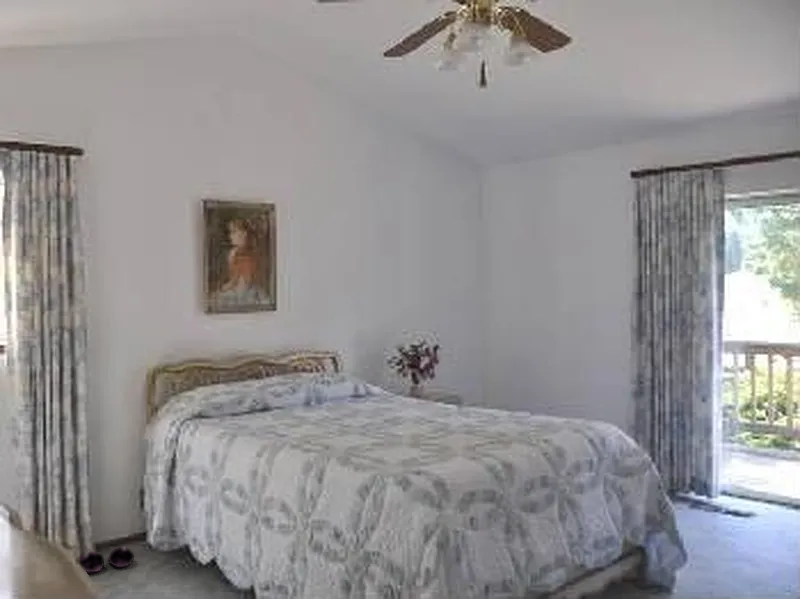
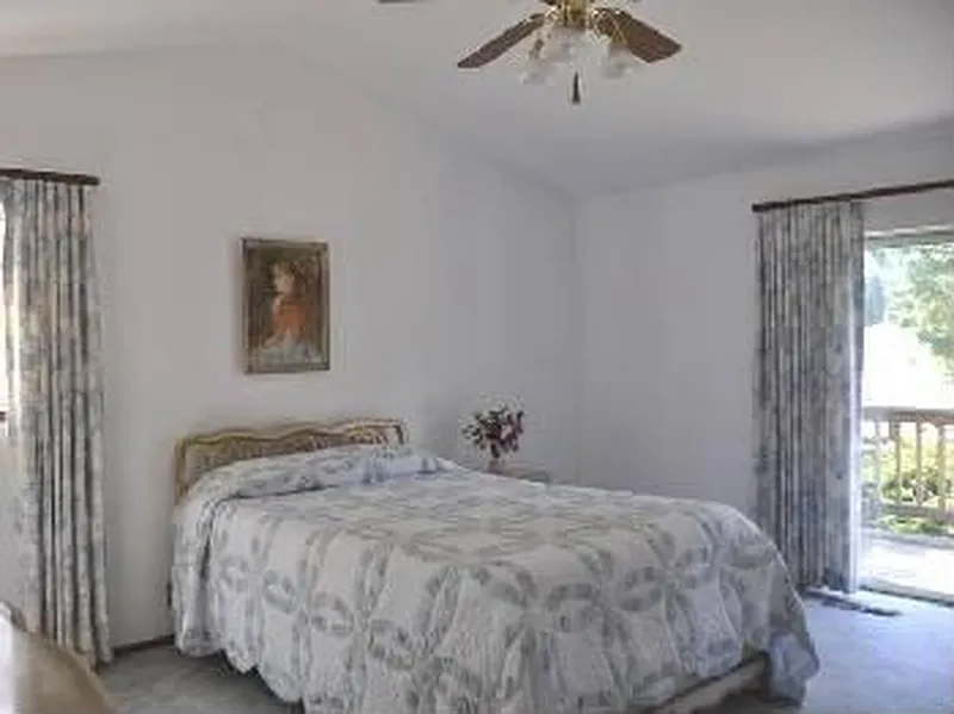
- slippers [78,545,135,573]
